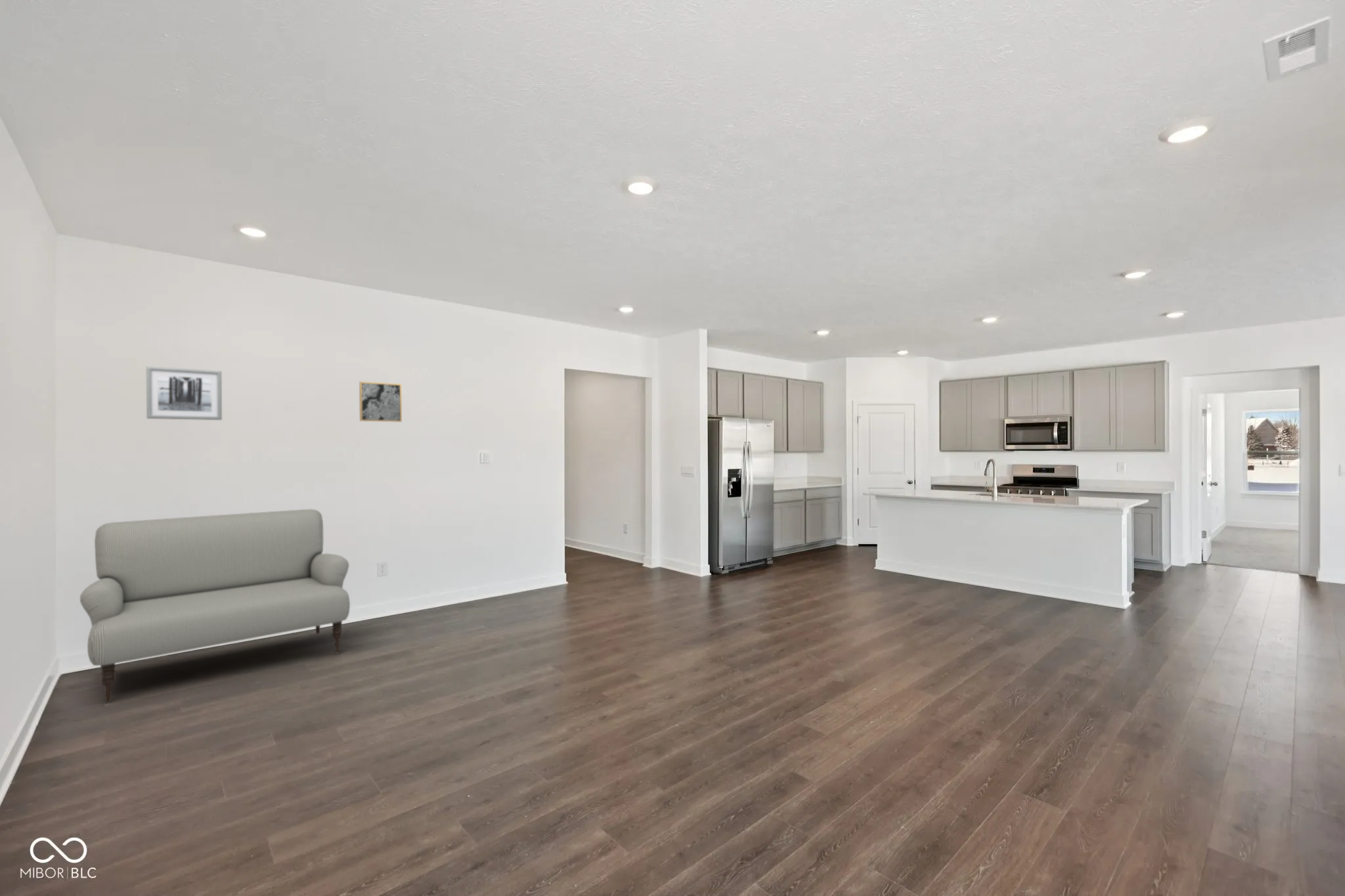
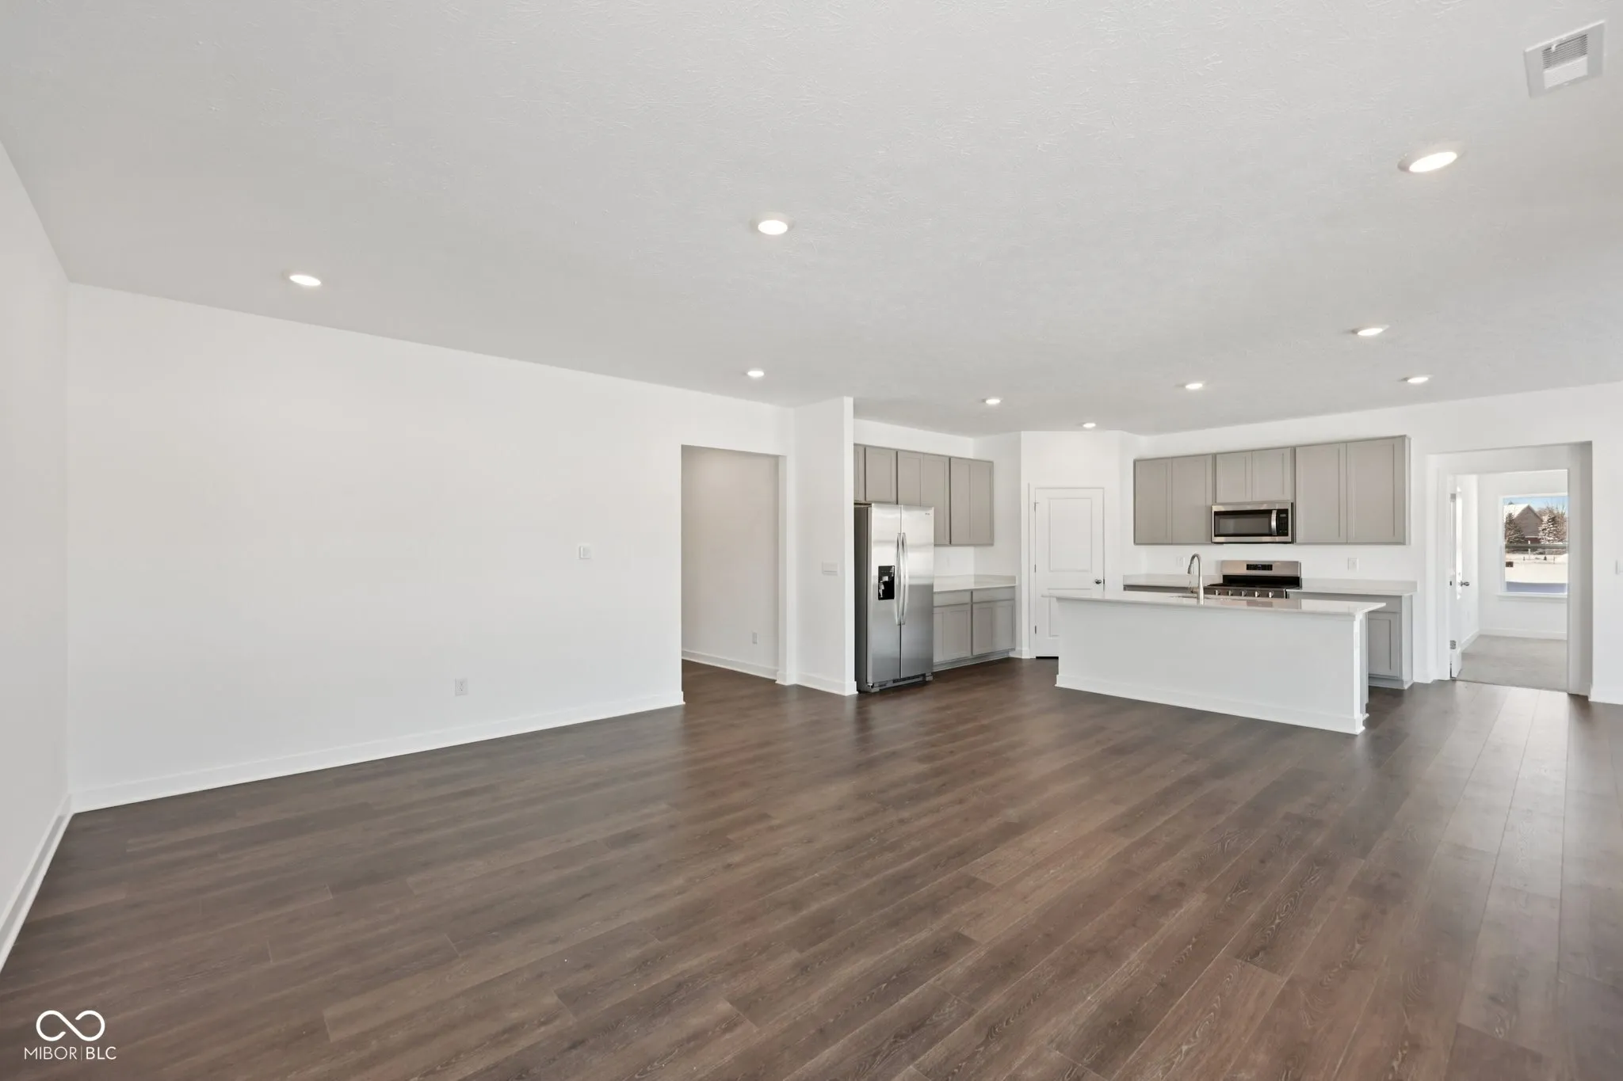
- wall art [359,381,403,423]
- wall art [146,366,223,421]
- sofa [79,509,351,704]
